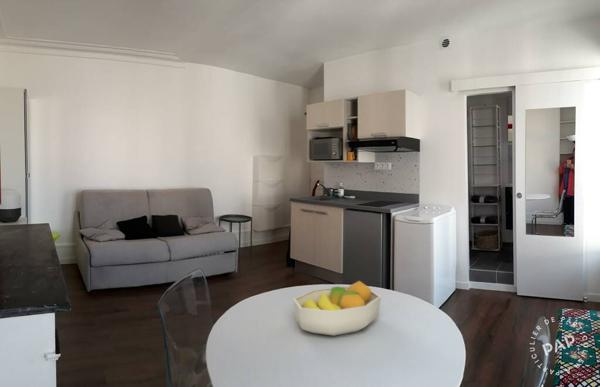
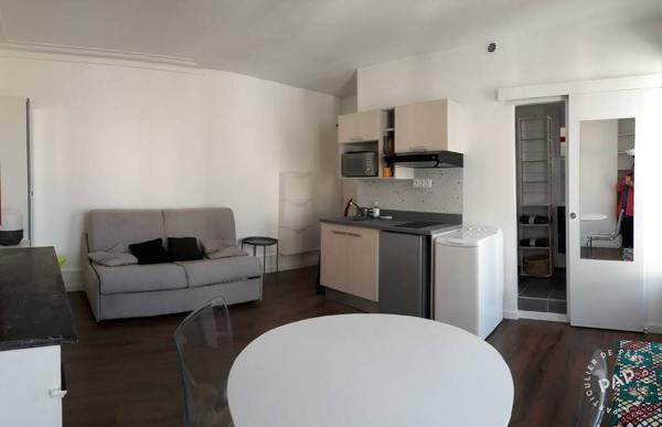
- fruit bowl [292,280,382,337]
